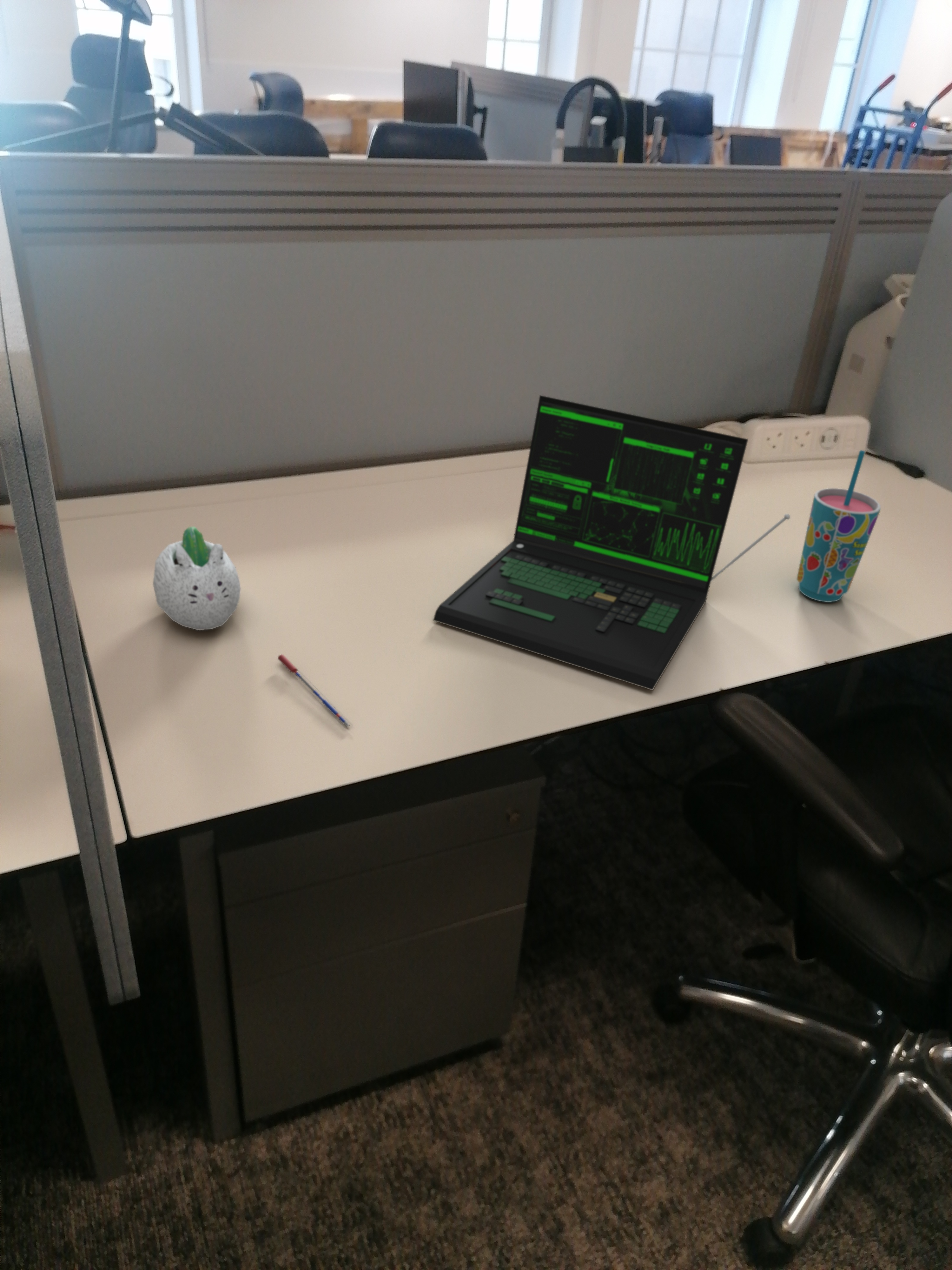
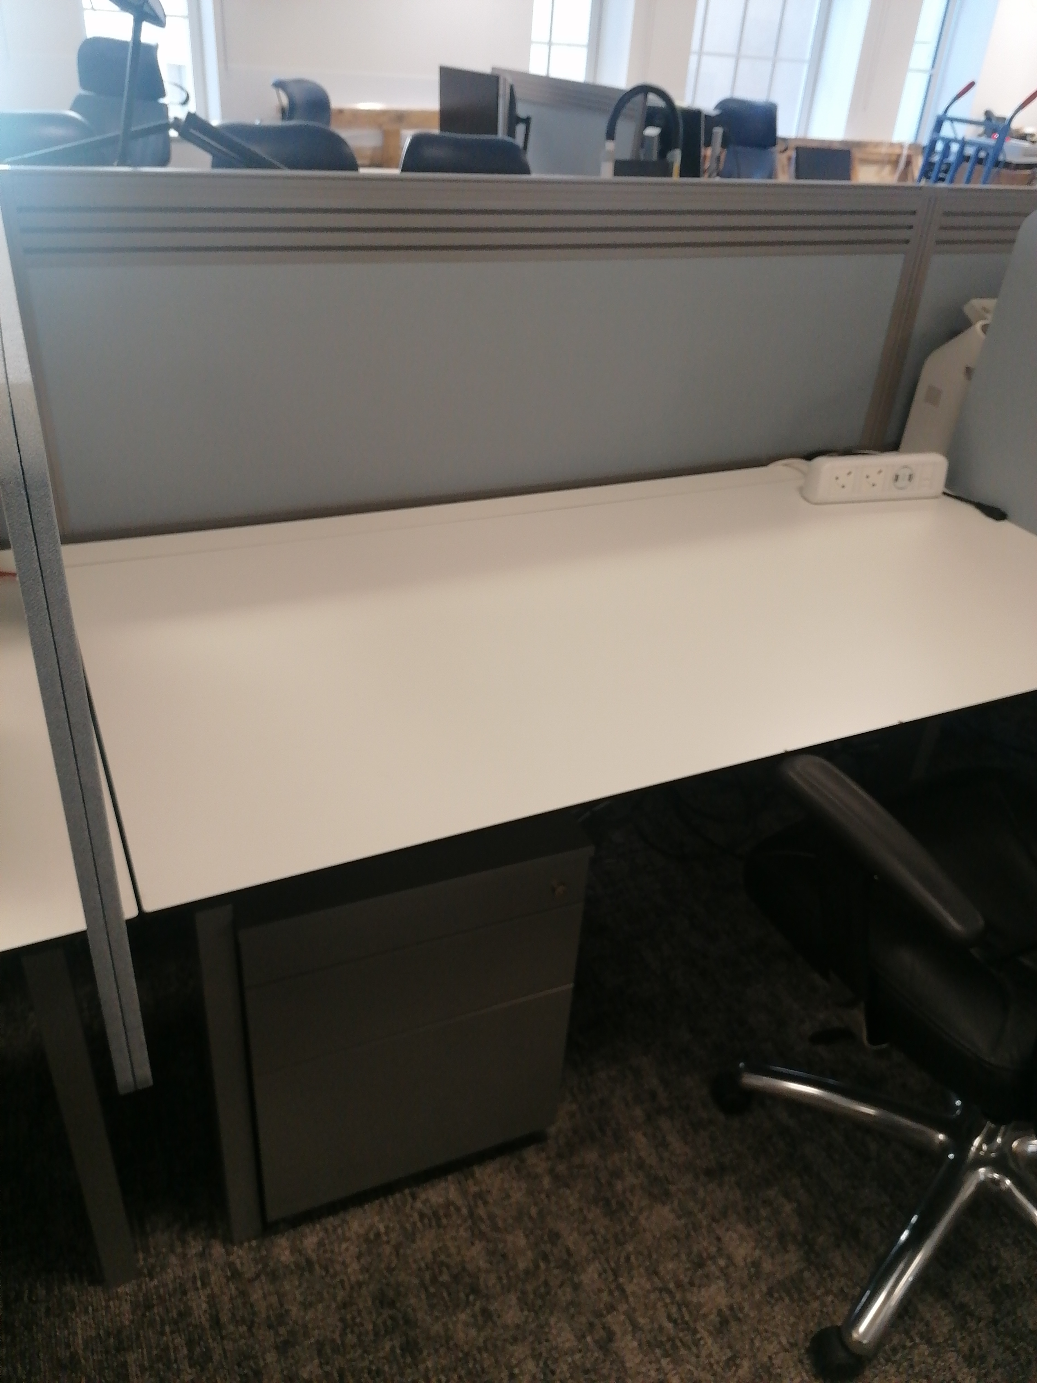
- laptop [433,395,790,691]
- pen [277,654,353,729]
- cup [796,450,881,602]
- succulent planter [153,526,241,631]
